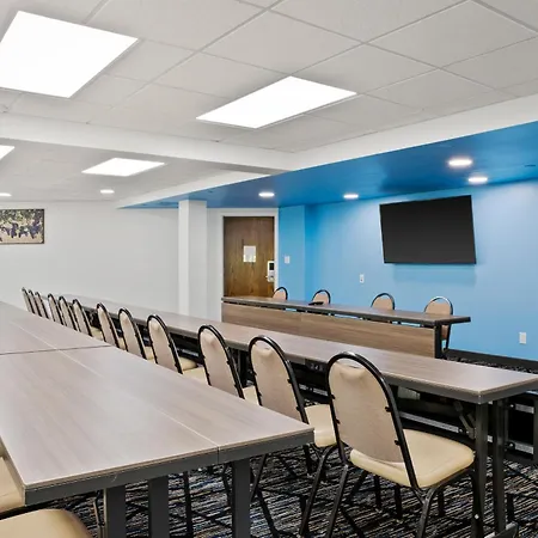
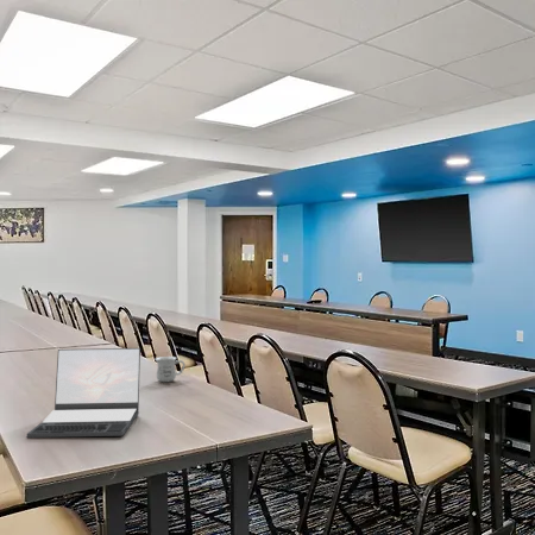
+ mug [155,355,187,383]
+ laptop [26,347,141,439]
